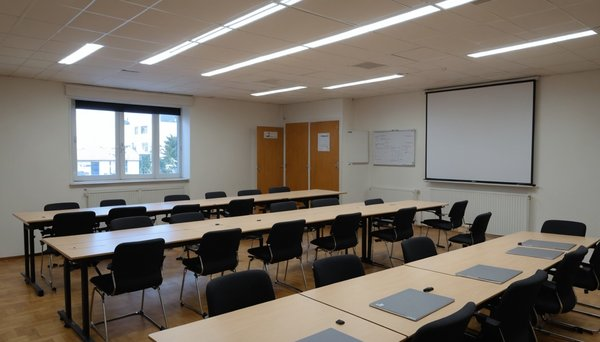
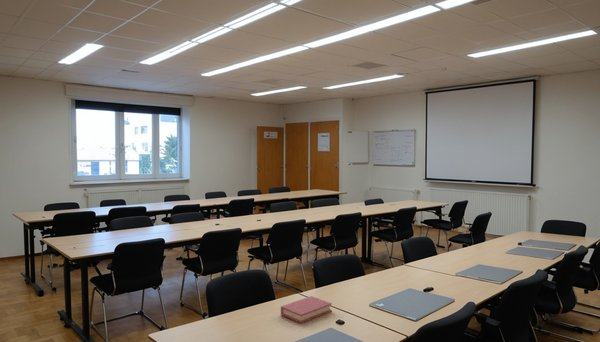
+ book [280,295,333,324]
